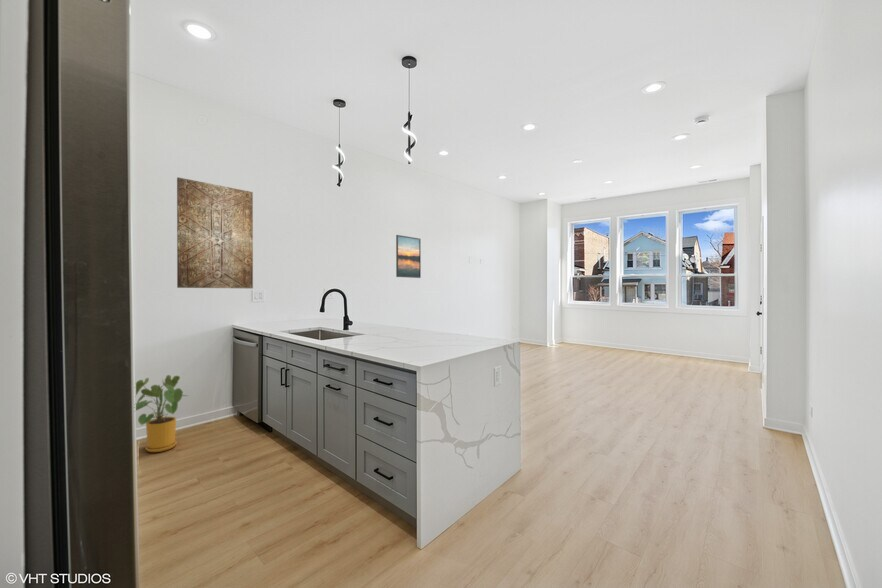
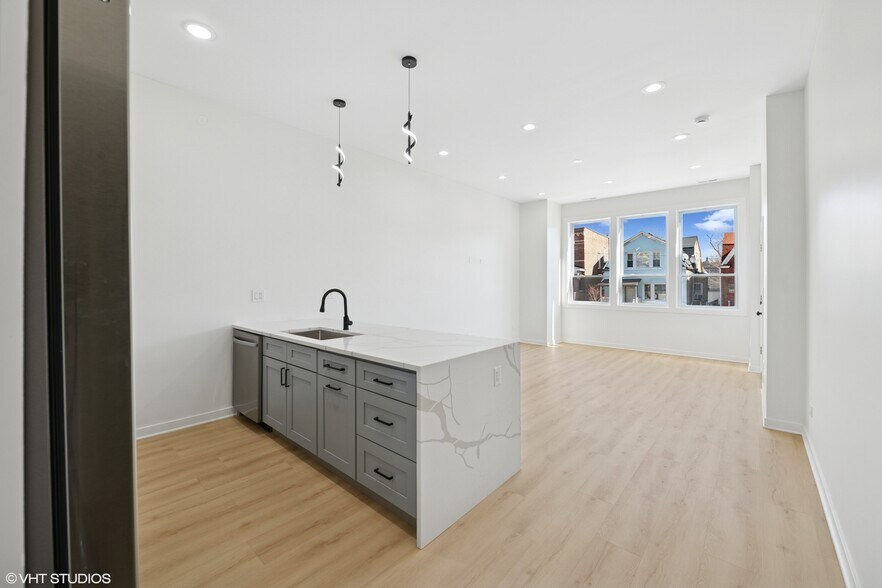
- wall art [176,176,254,289]
- house plant [135,374,188,453]
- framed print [395,234,422,279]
